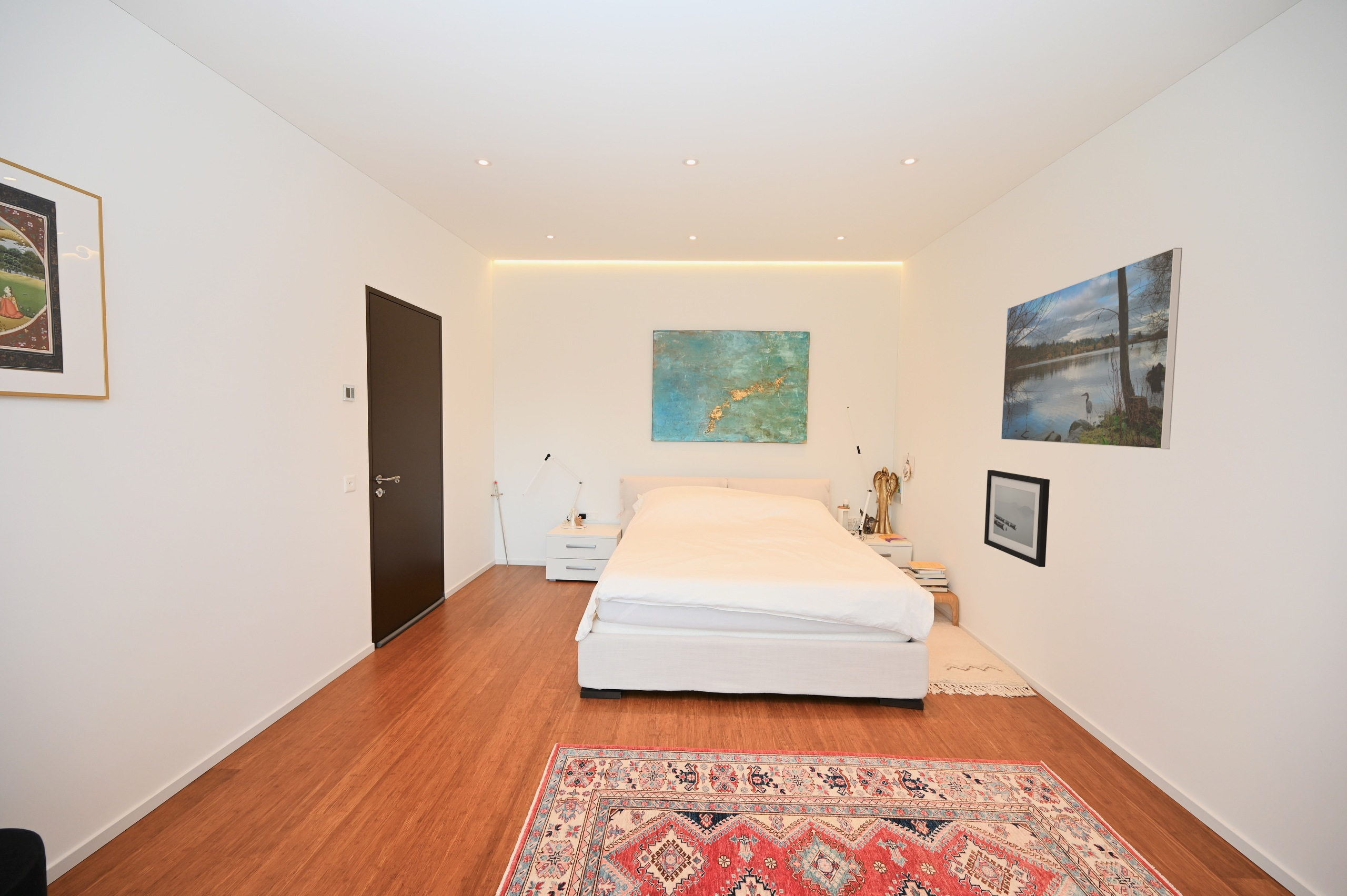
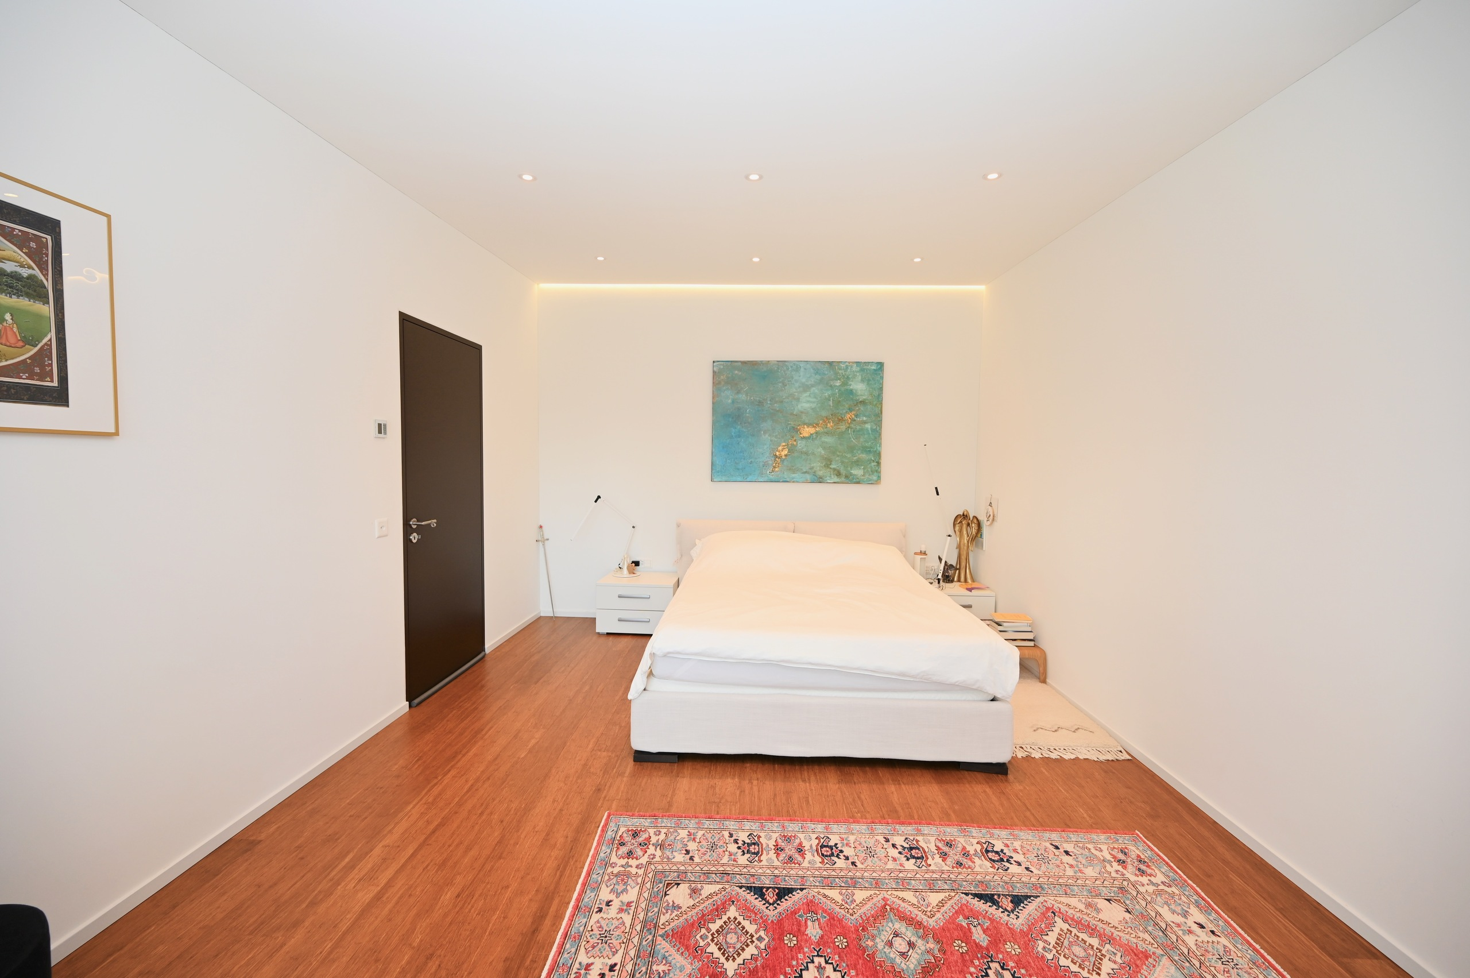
- wall art [983,469,1050,568]
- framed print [1001,247,1183,450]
